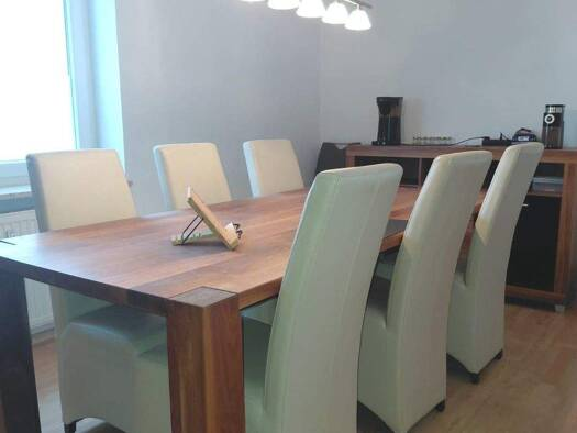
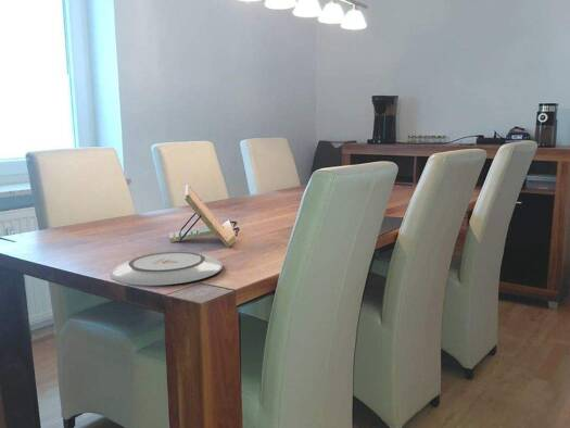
+ plate [110,251,224,287]
